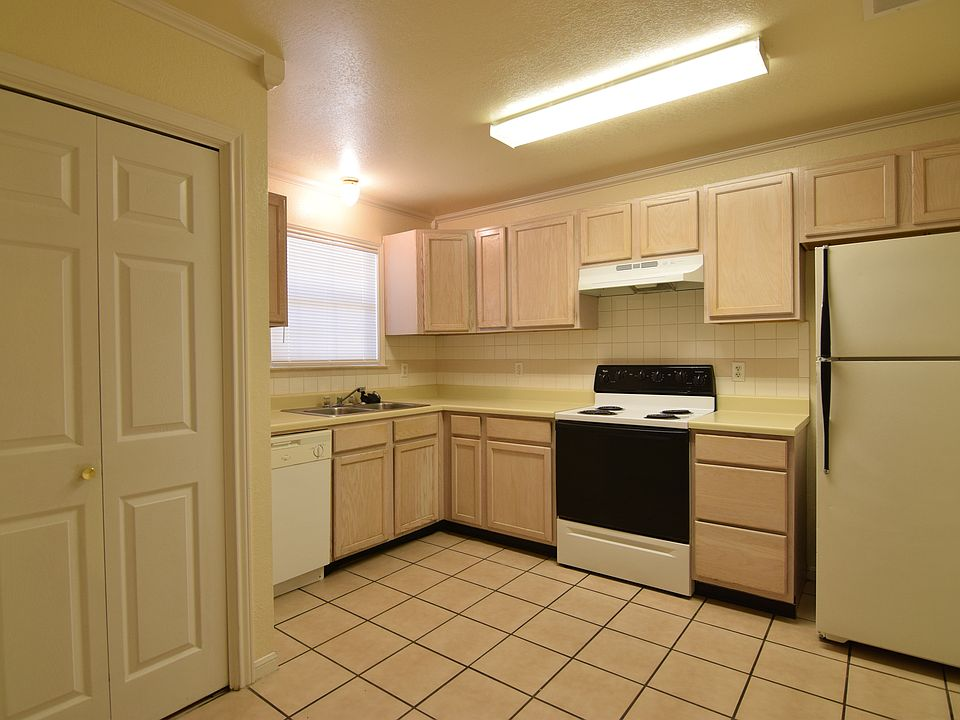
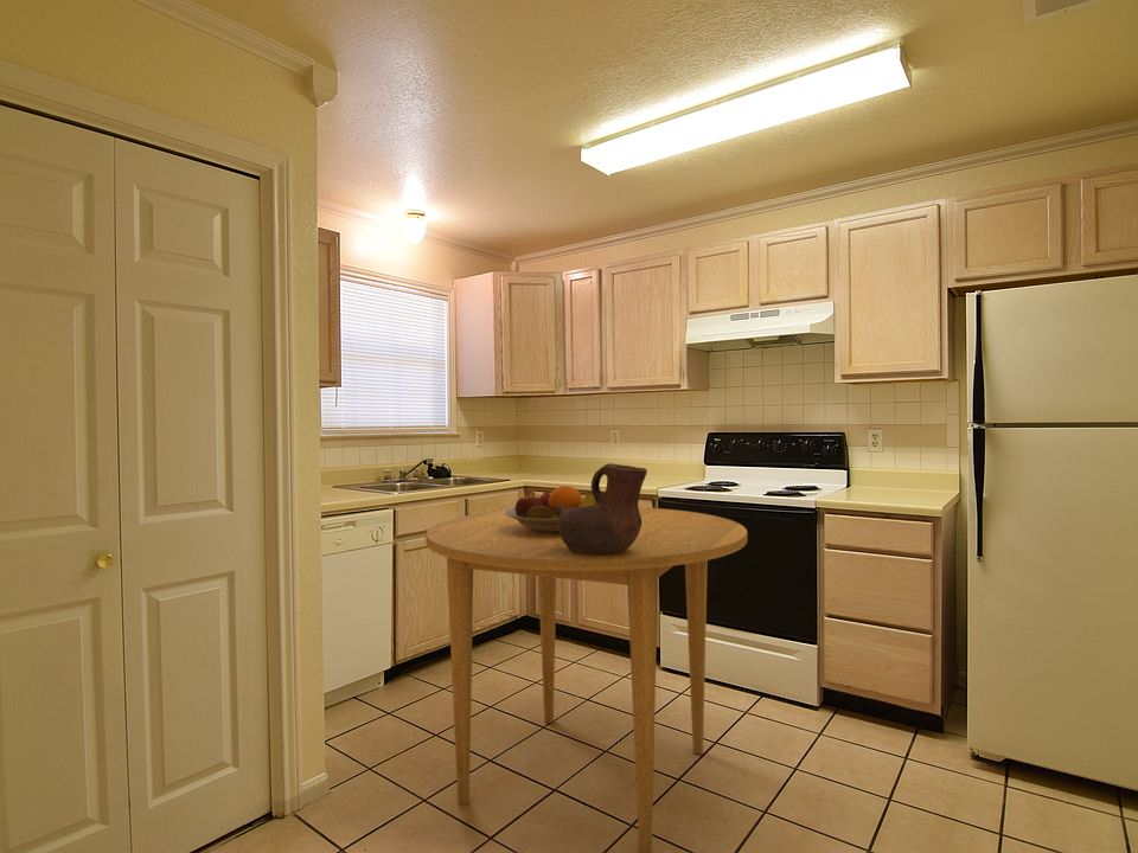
+ dining table [424,506,749,853]
+ pitcher [556,462,648,554]
+ fruit bowl [505,485,596,533]
